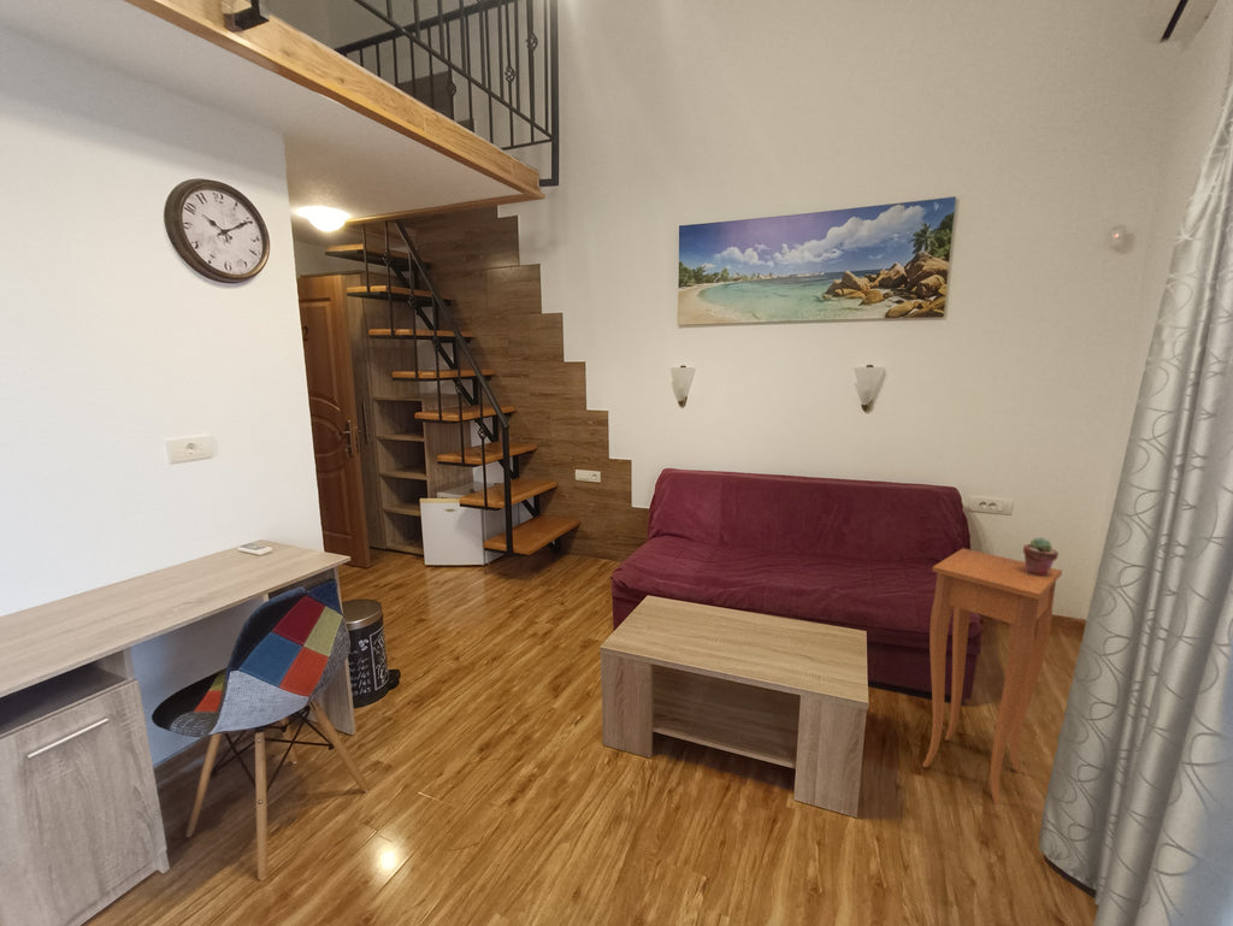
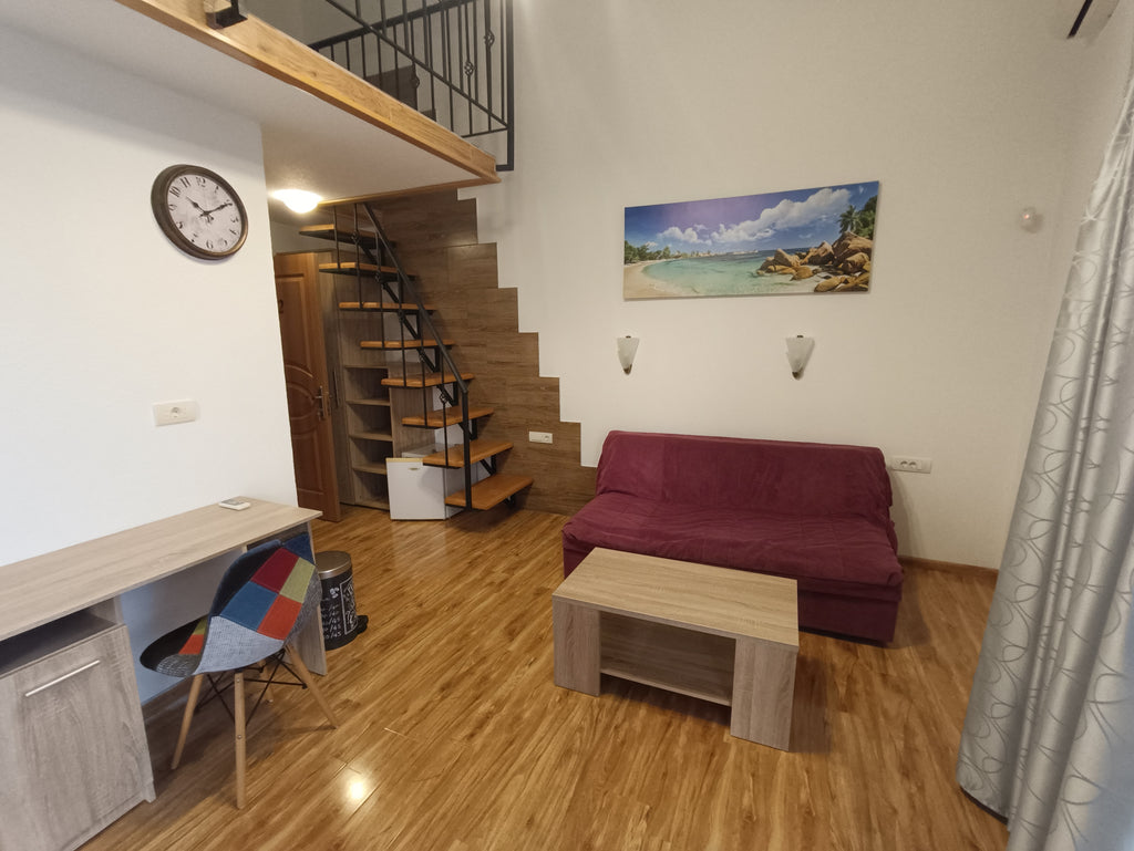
- side table [921,547,1063,806]
- potted succulent [1022,536,1060,577]
